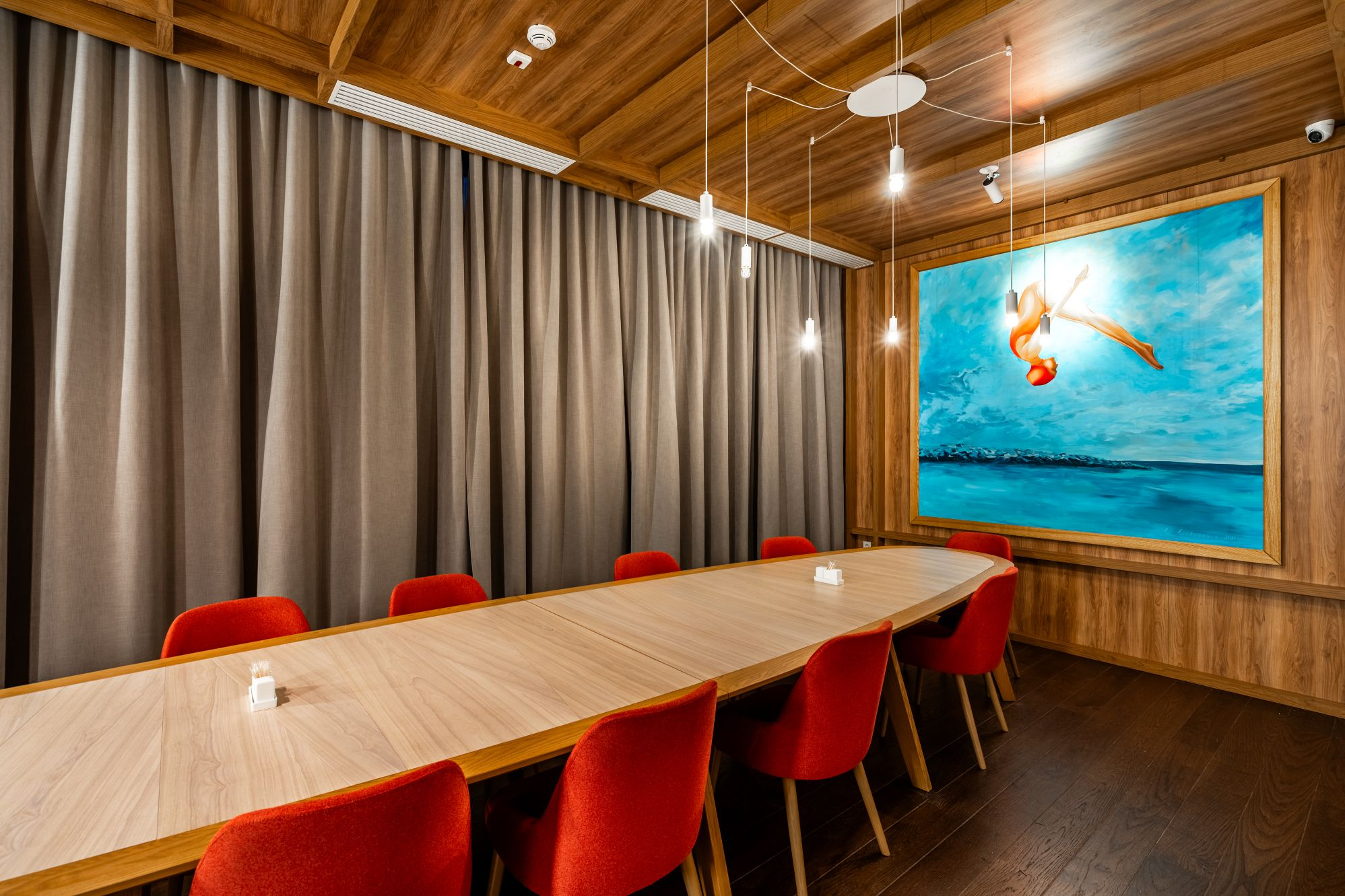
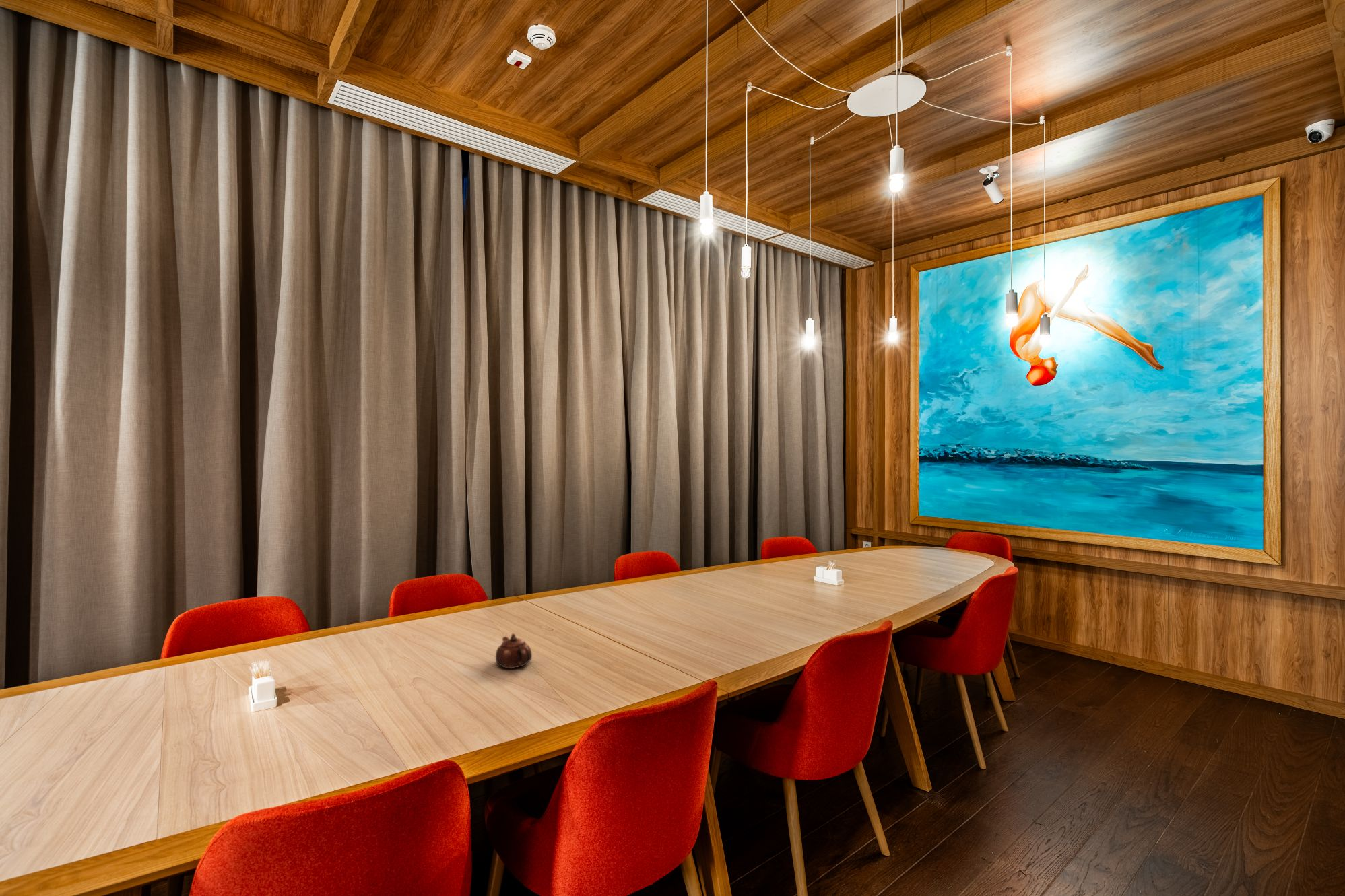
+ teapot [495,633,533,669]
